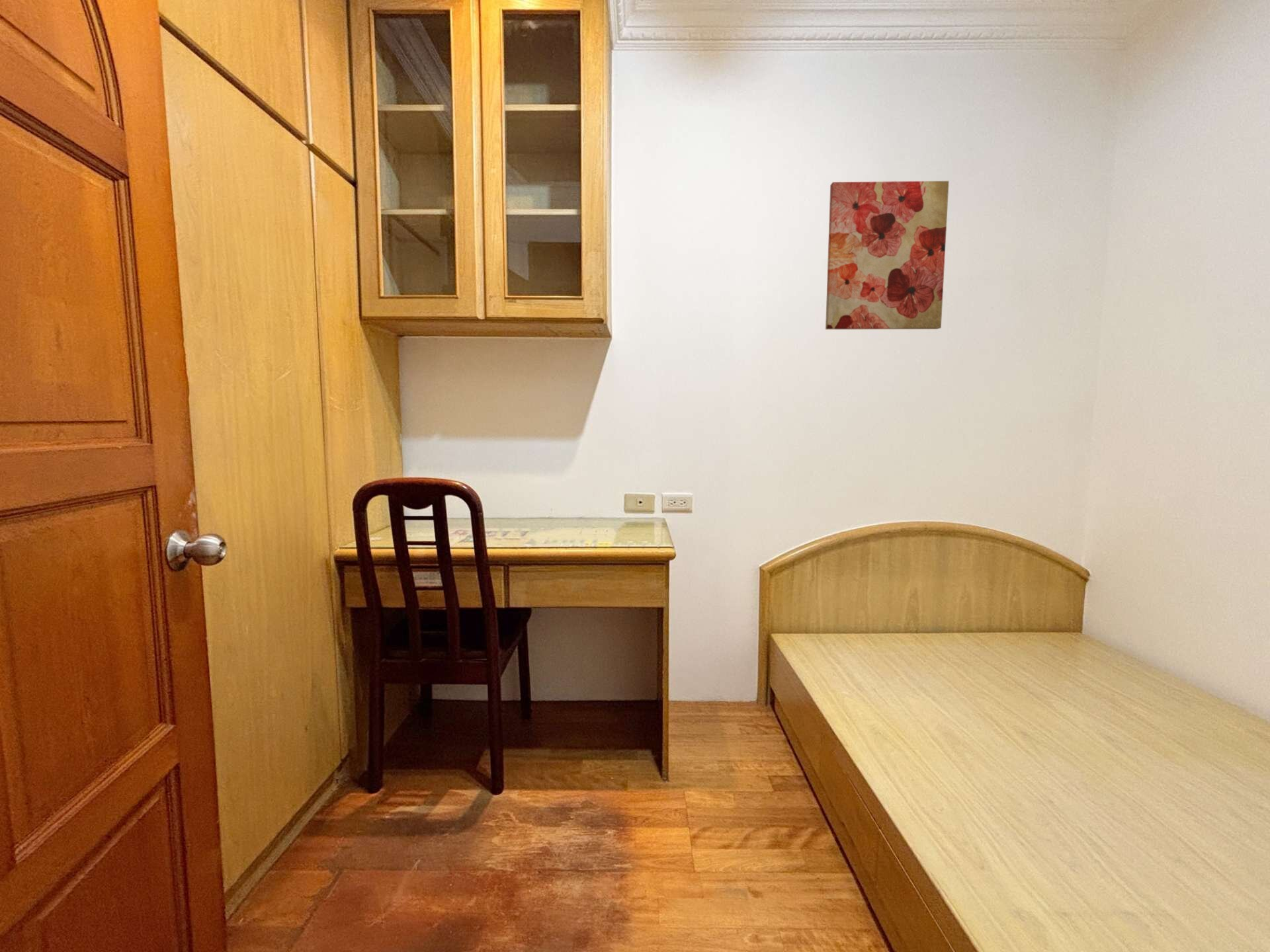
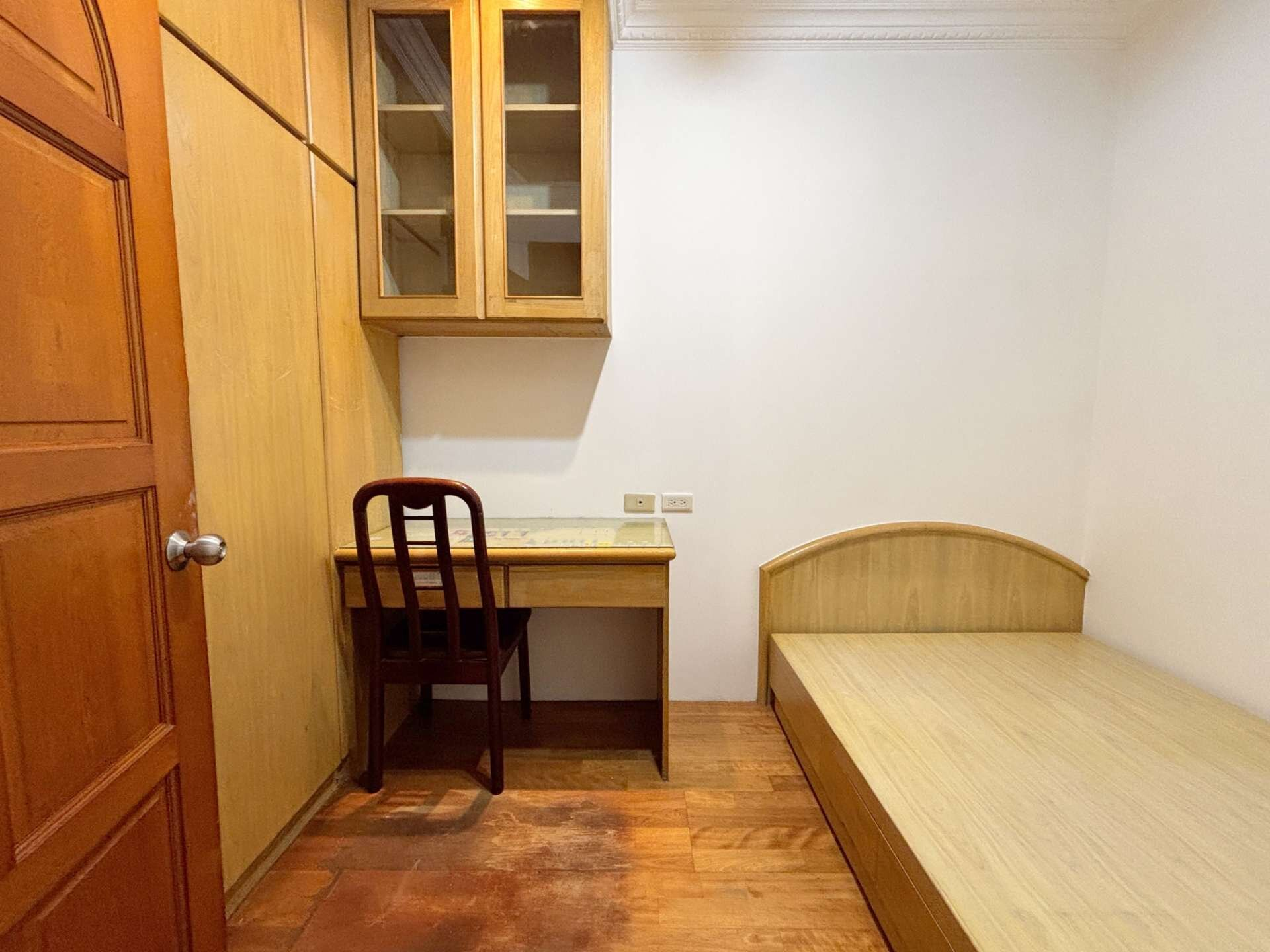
- wall art [825,180,950,330]
